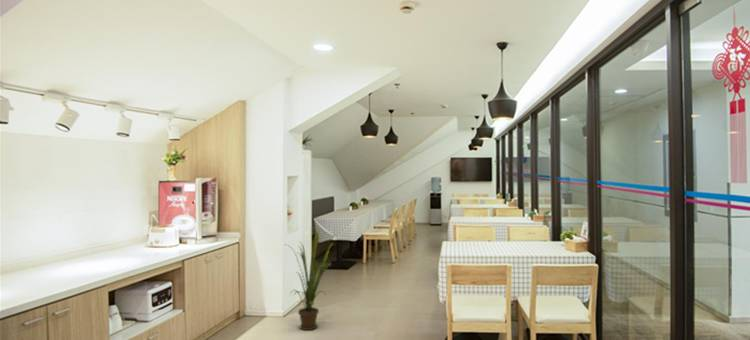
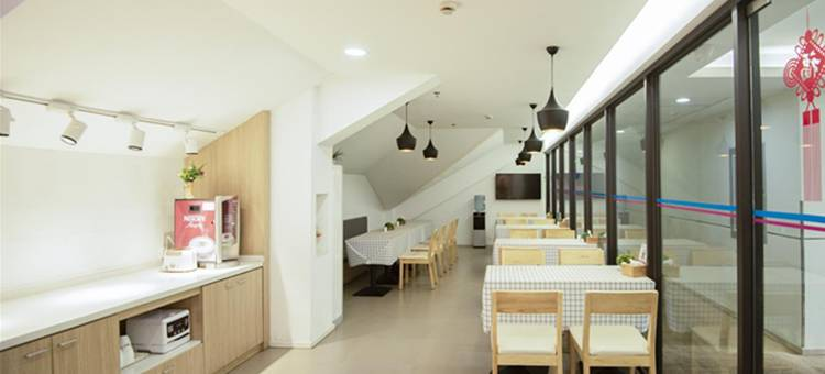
- house plant [283,228,334,331]
